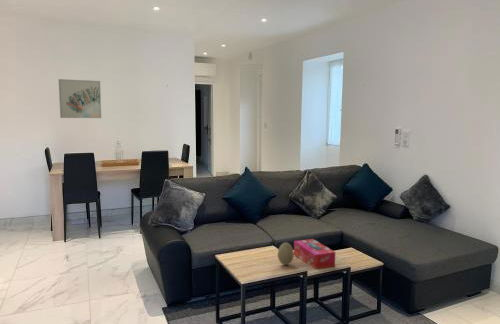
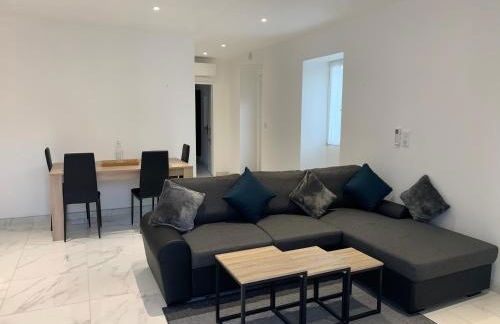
- tissue box [293,238,336,270]
- decorative egg [277,241,295,266]
- wall art [58,78,102,119]
